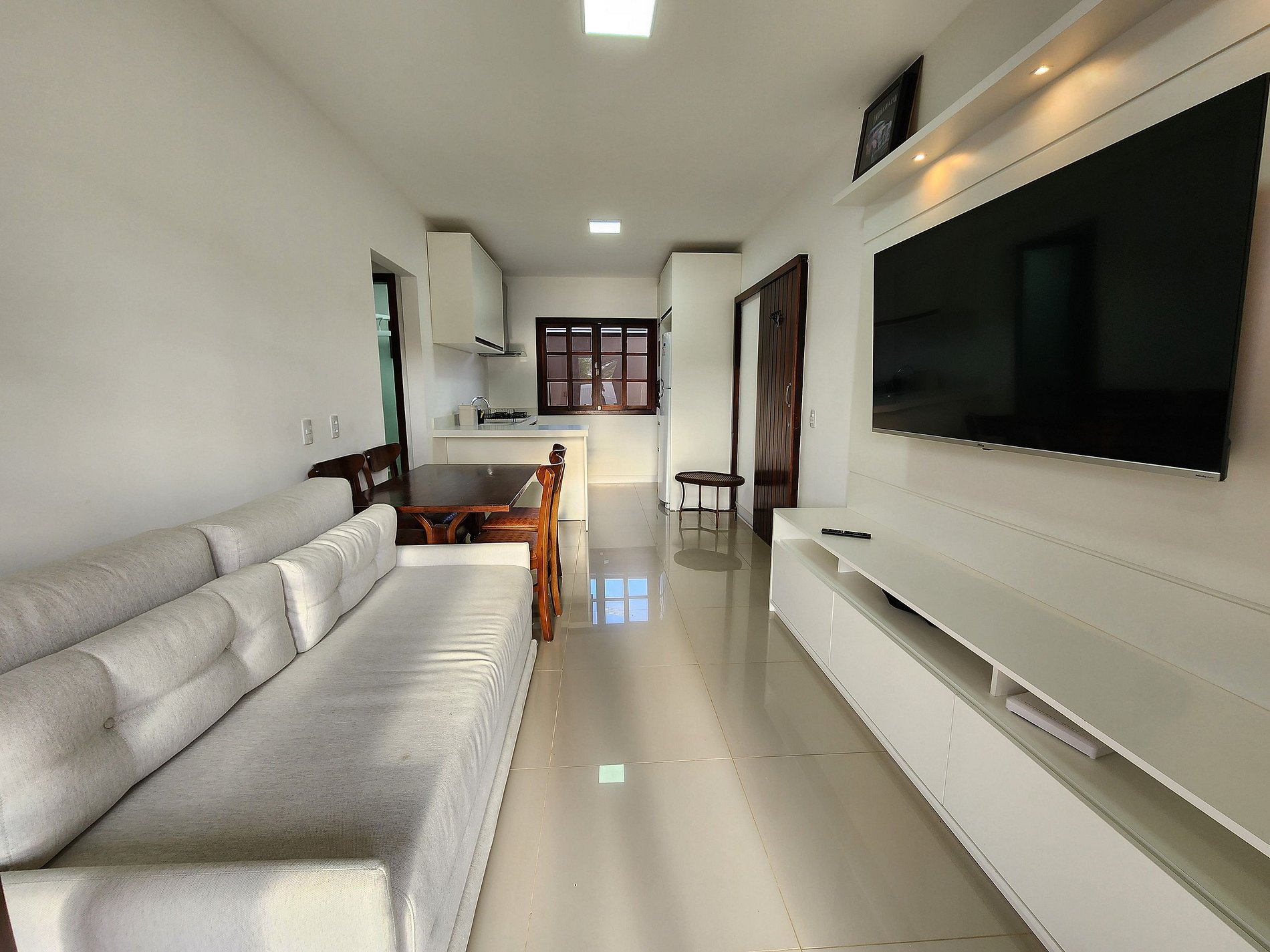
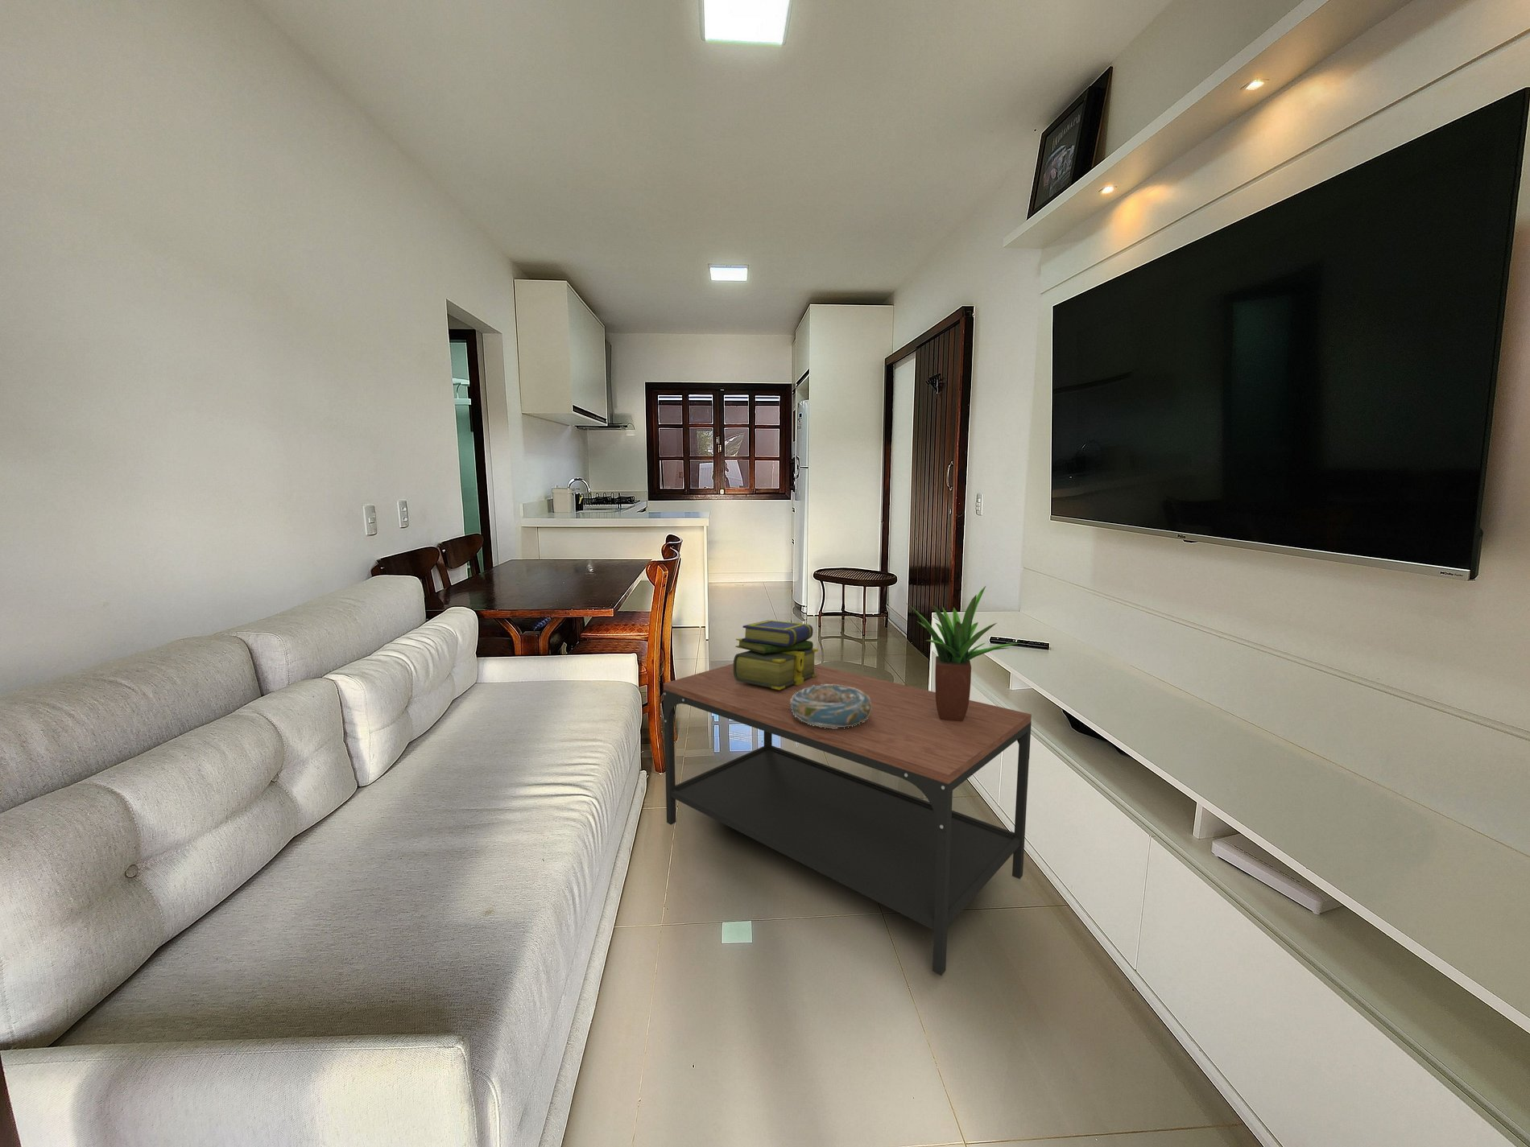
+ potted plant [905,586,1022,722]
+ coffee table [661,663,1032,976]
+ decorative bowl [790,684,871,729]
+ stack of books [732,619,819,690]
